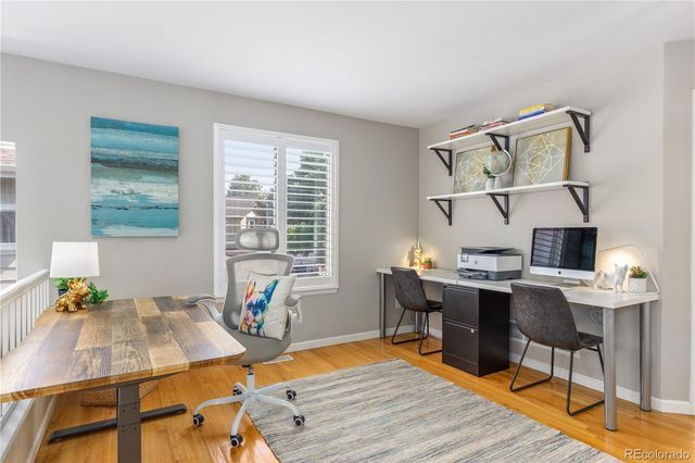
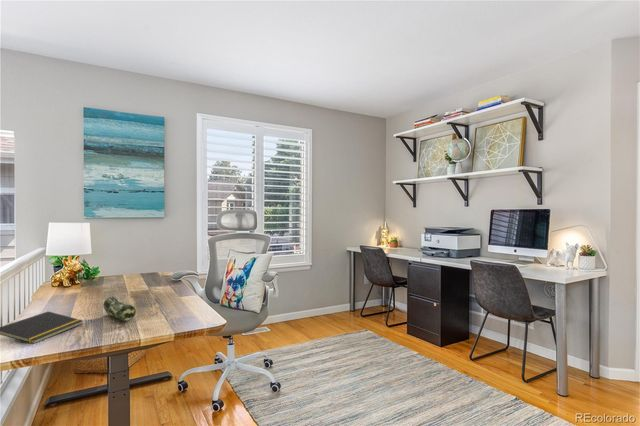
+ notepad [0,310,84,345]
+ pencil case [102,296,137,322]
